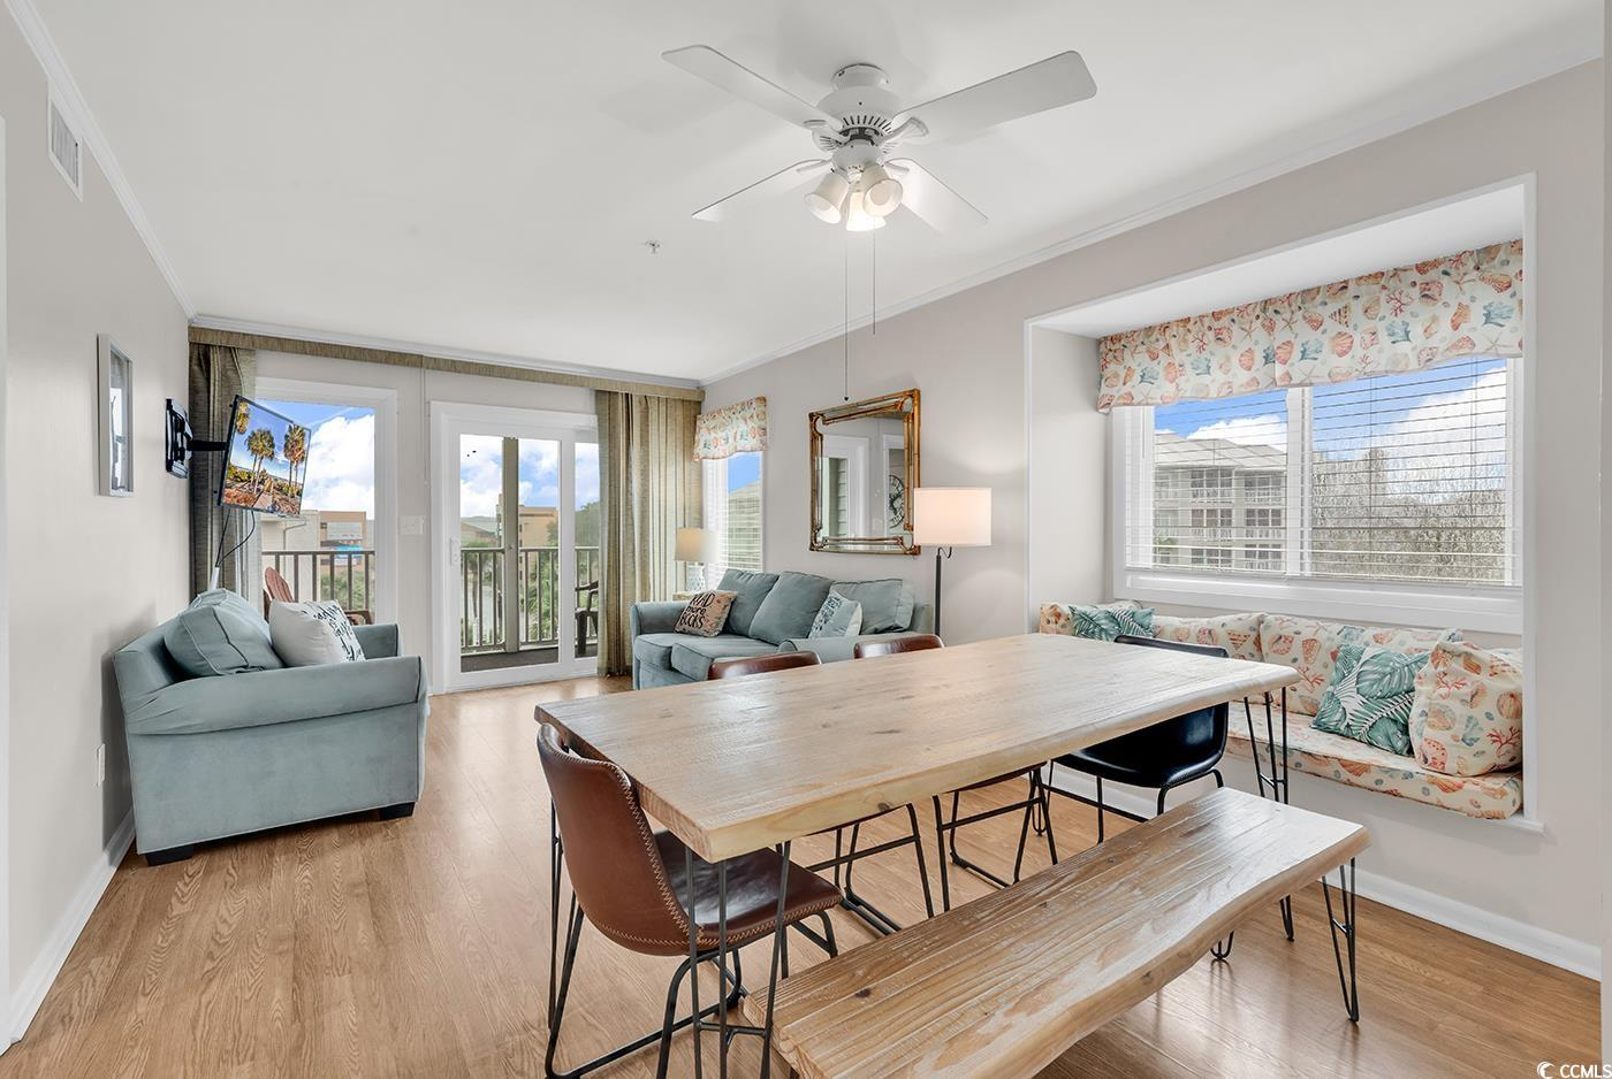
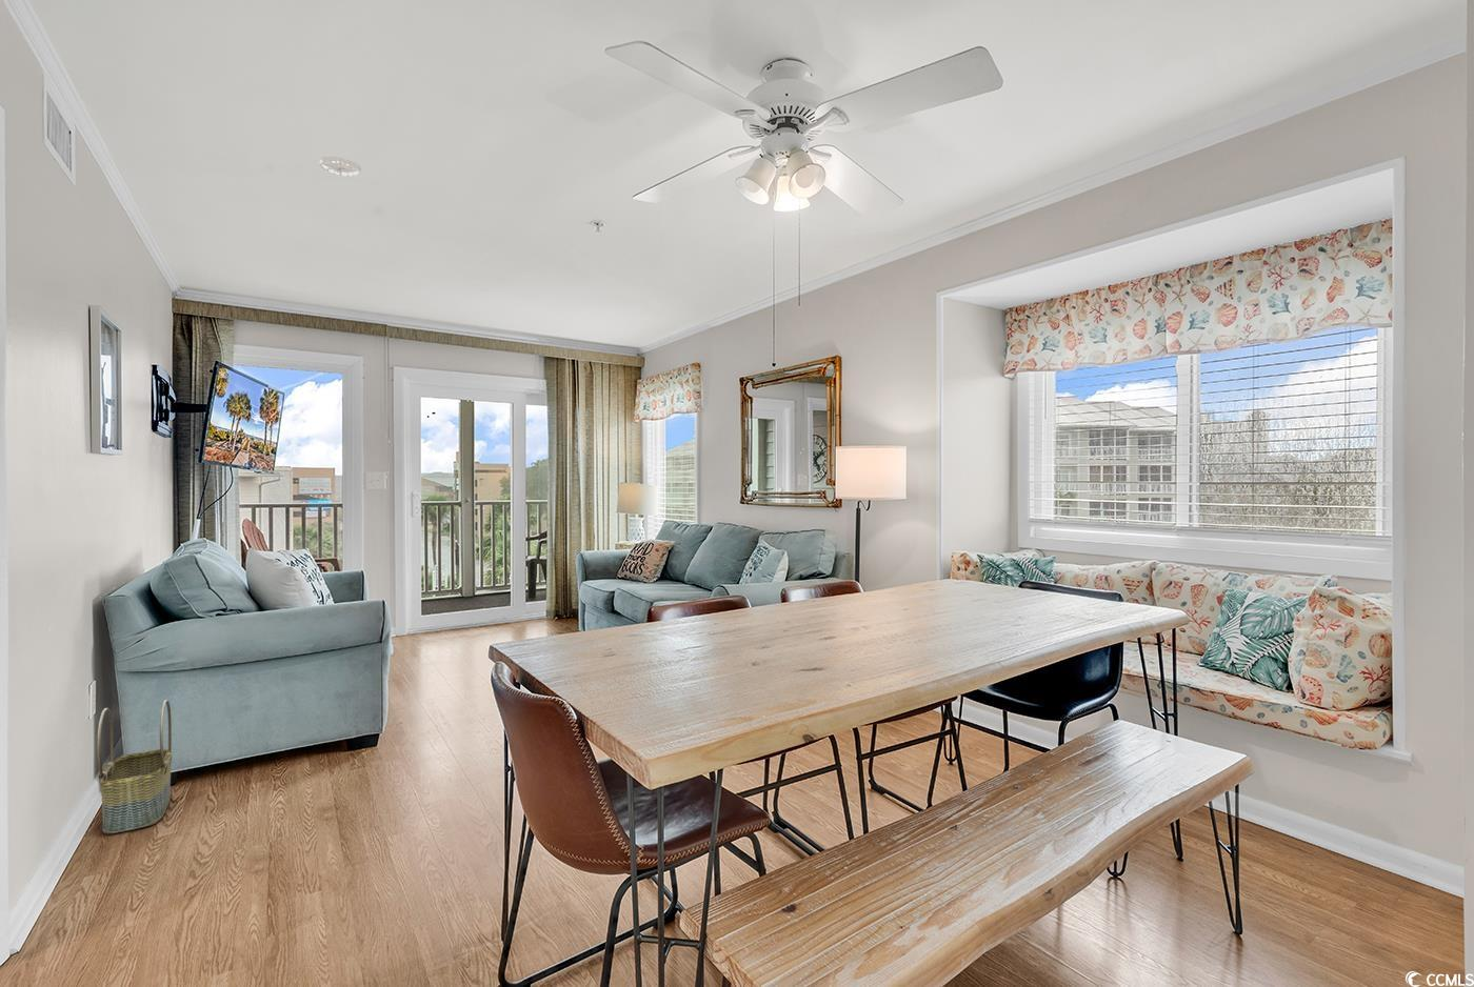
+ smoke detector [319,154,362,176]
+ basket [96,698,174,835]
